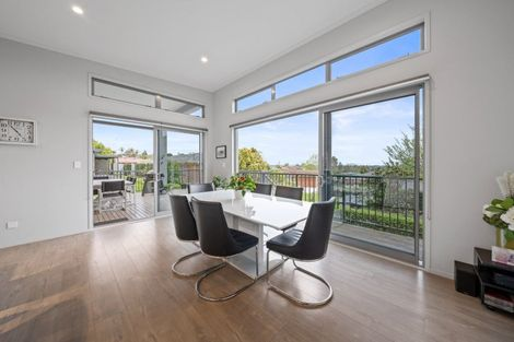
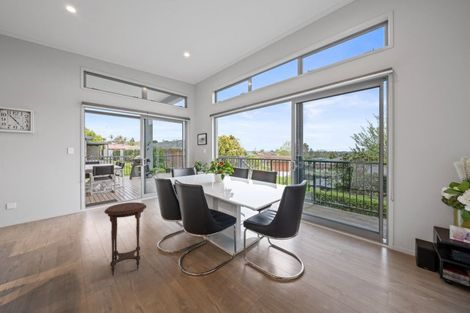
+ side table [103,201,148,277]
